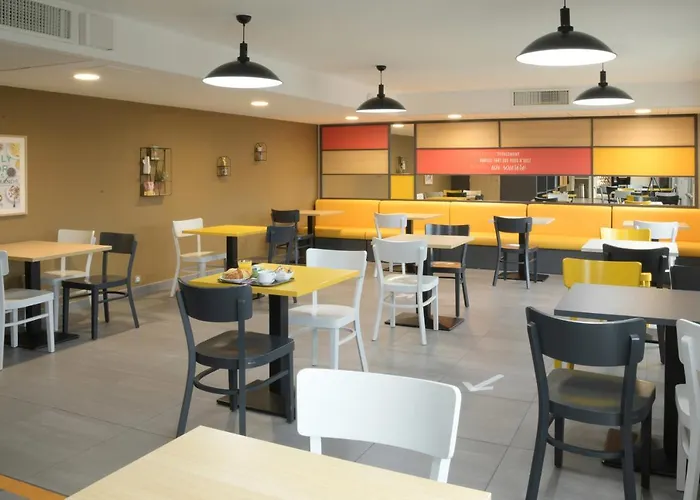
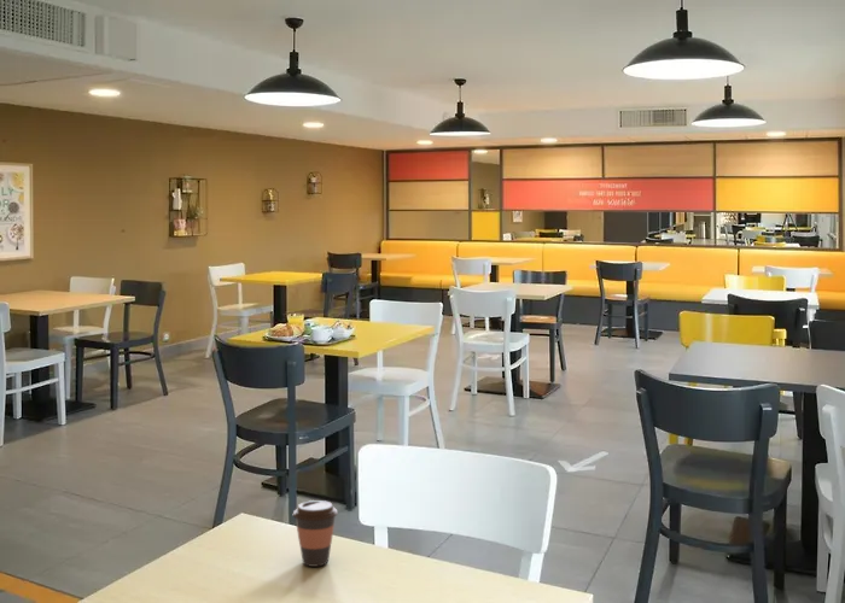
+ coffee cup [292,499,339,568]
